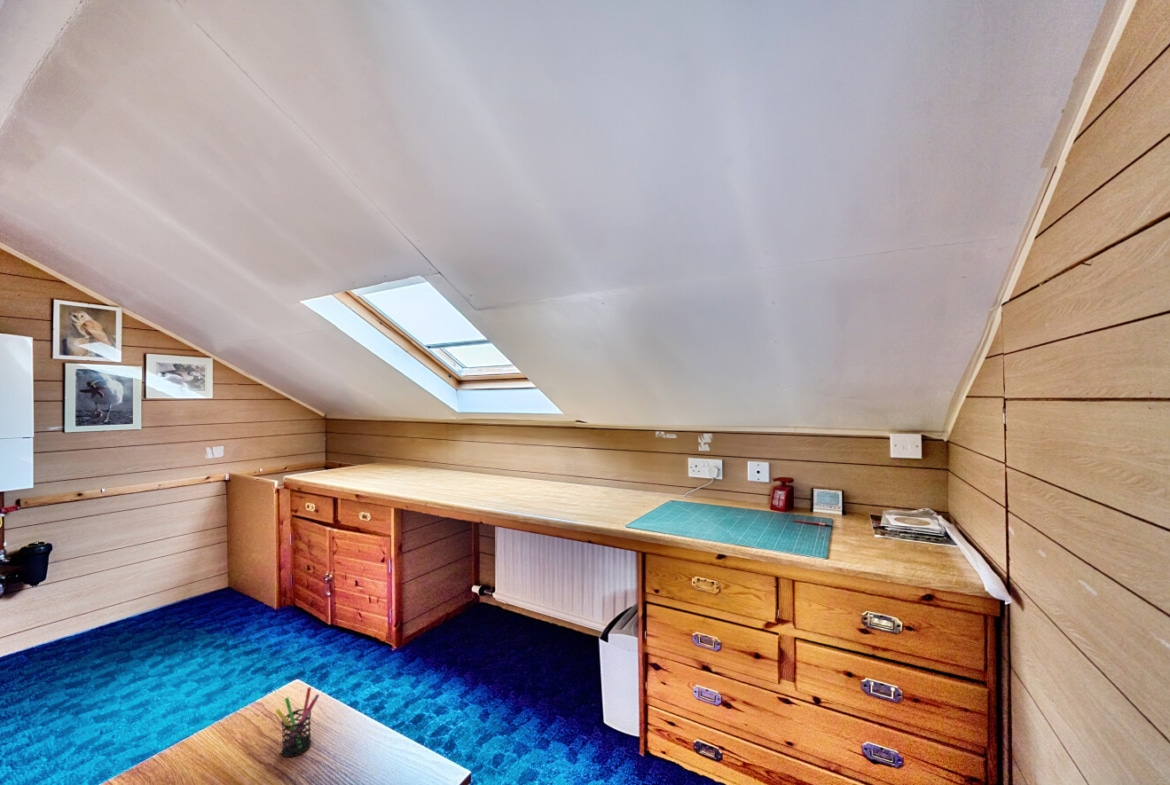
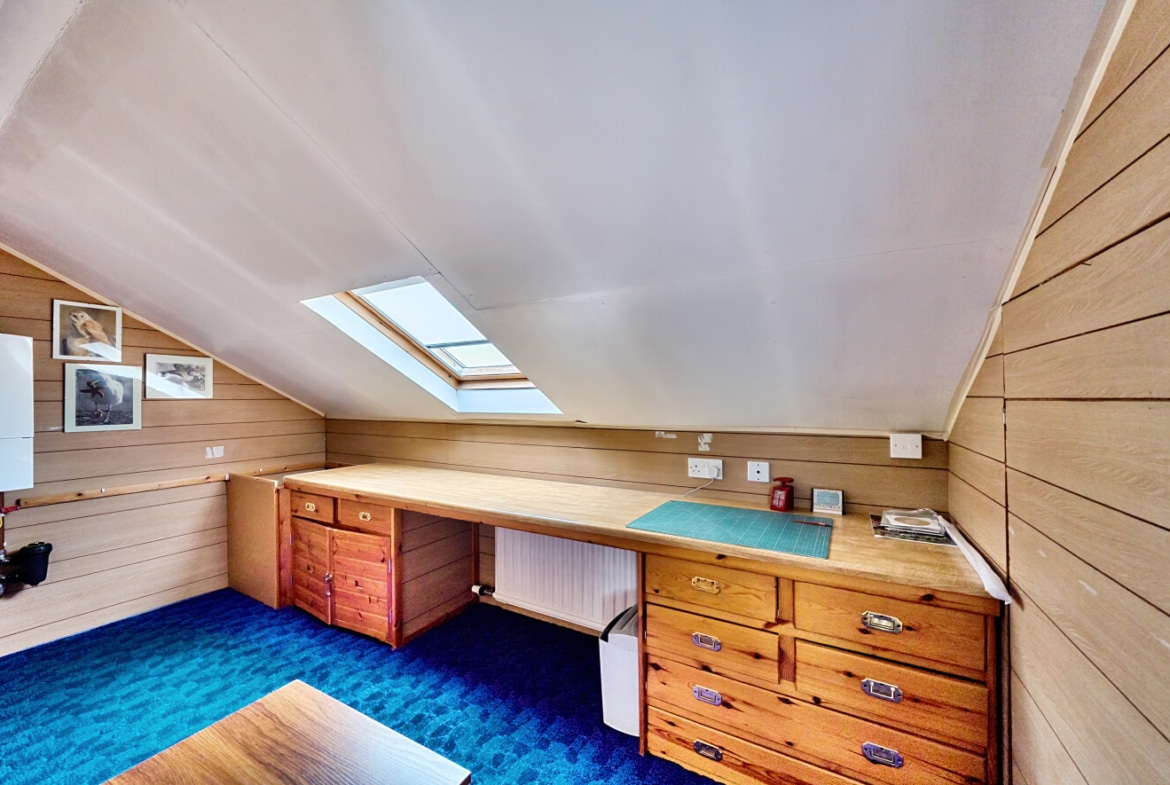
- pen holder [275,686,320,758]
